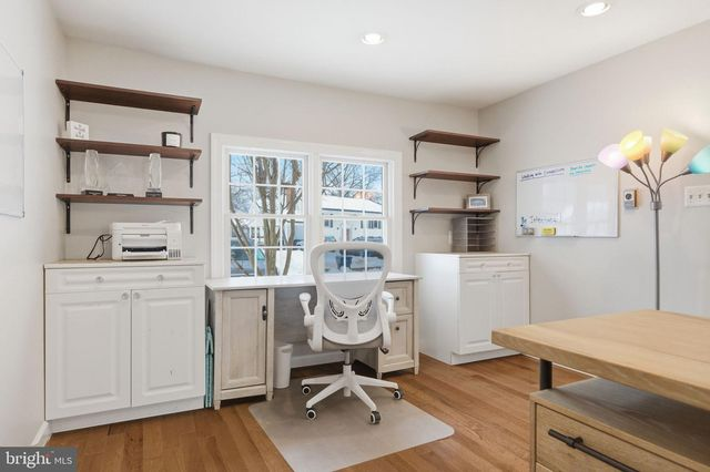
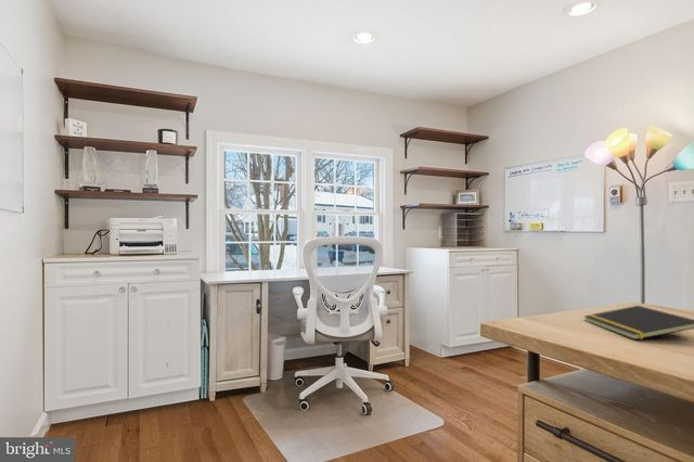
+ notepad [582,305,694,341]
